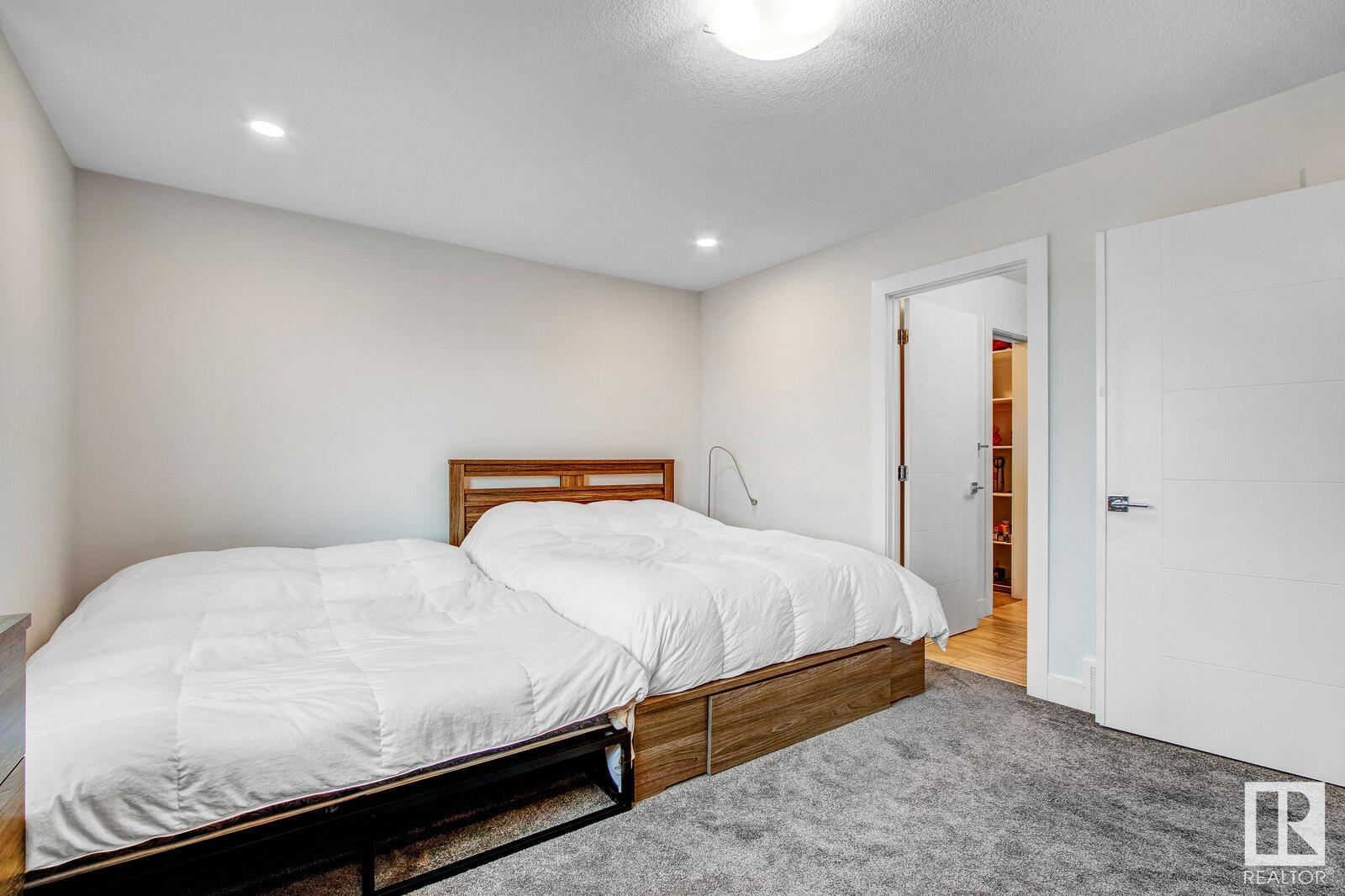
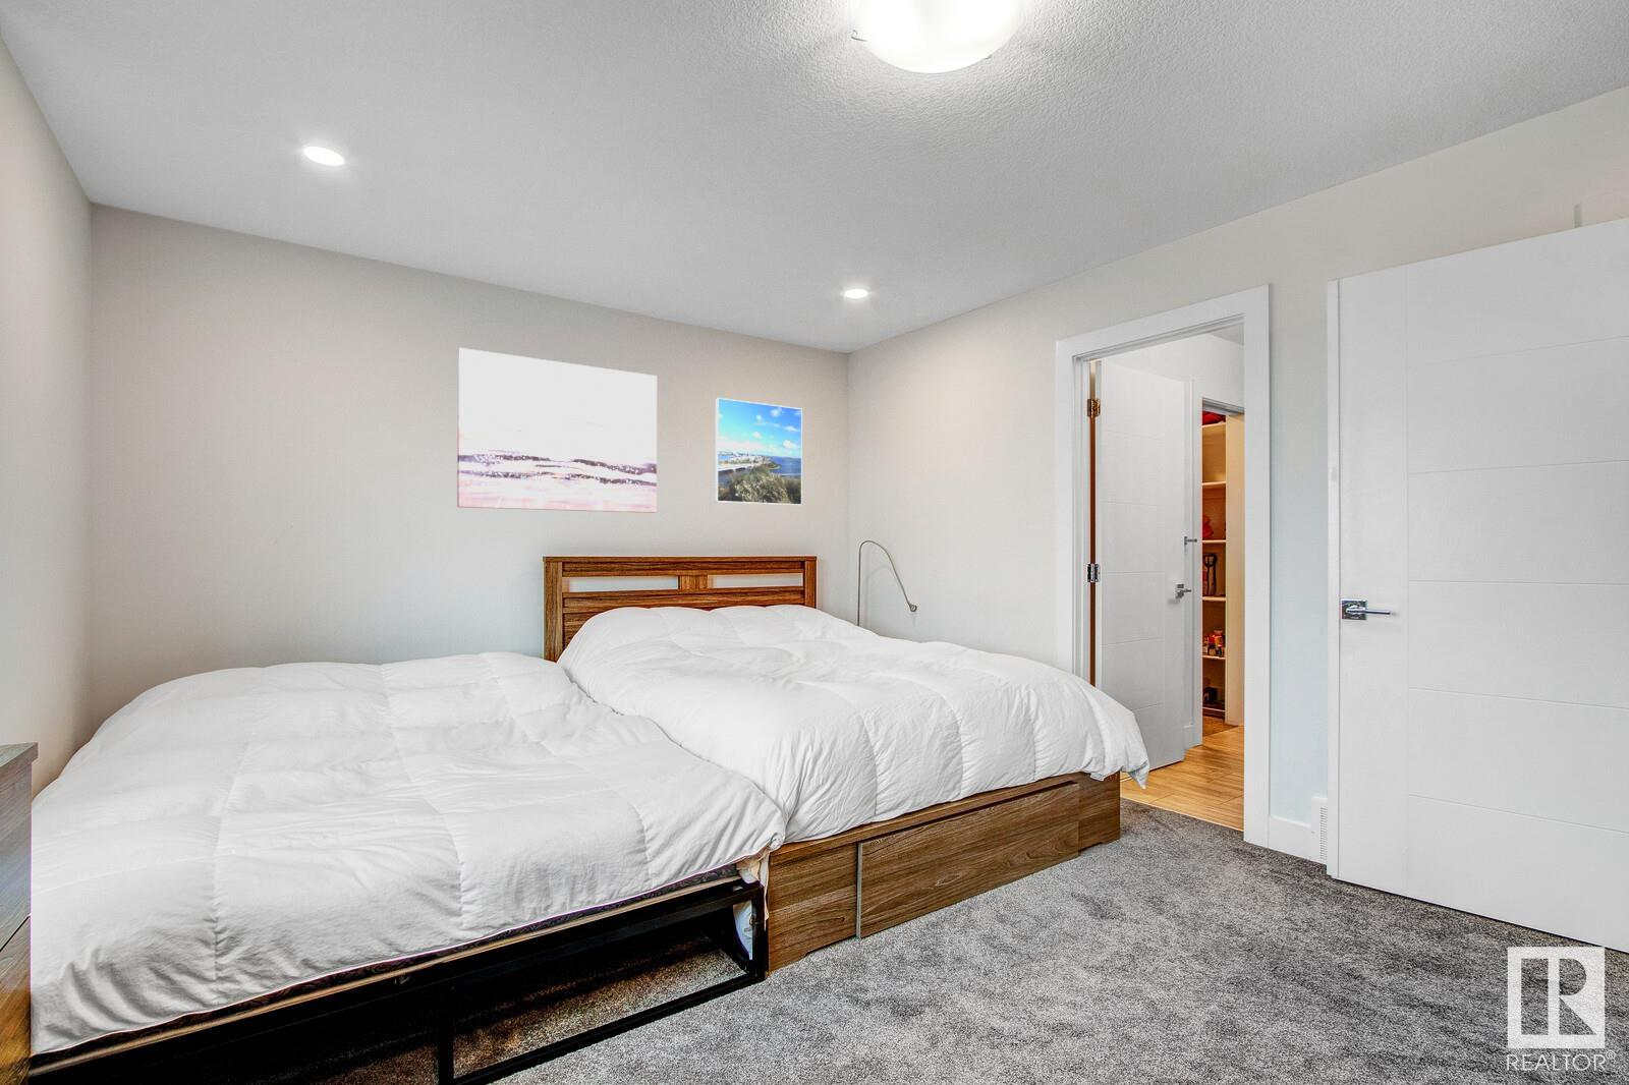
+ wall art [457,348,658,513]
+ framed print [713,397,803,506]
